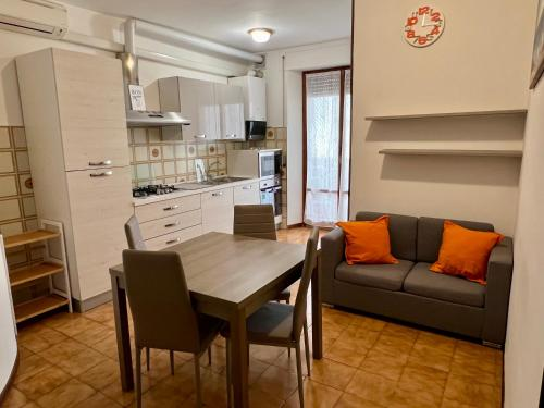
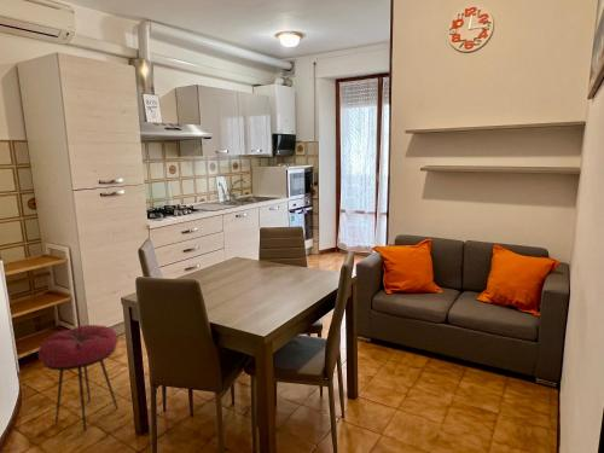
+ stool [37,324,120,434]
